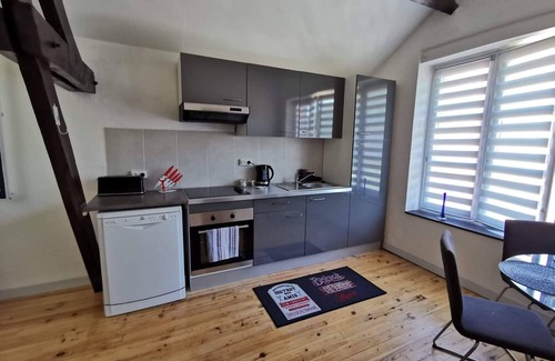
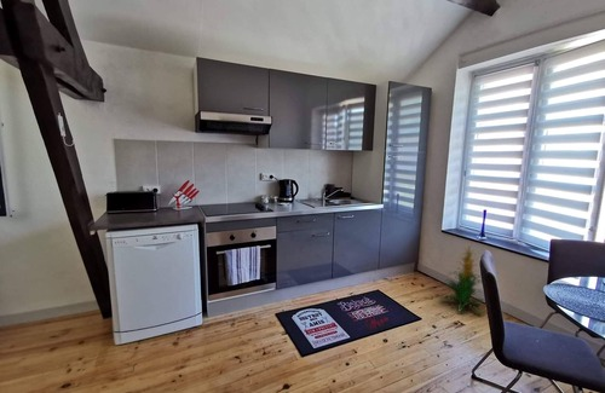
+ indoor plant [439,242,485,317]
